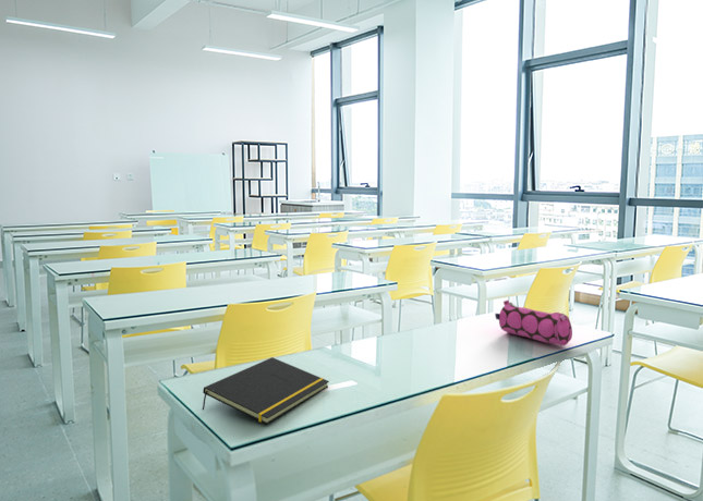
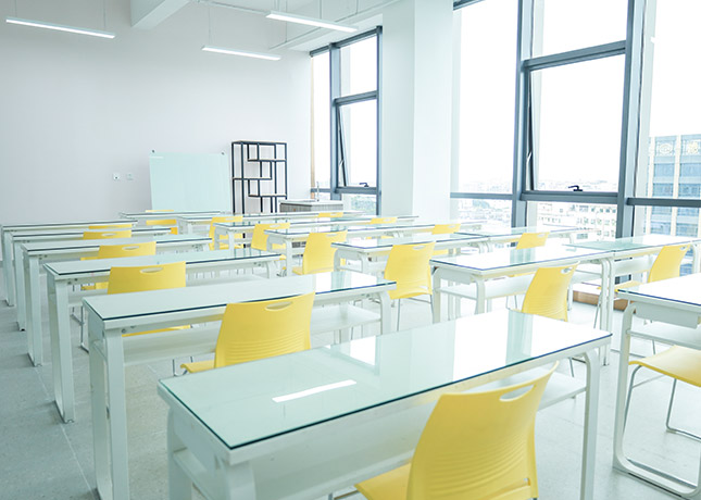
- notepad [202,356,330,425]
- pencil case [494,300,573,346]
